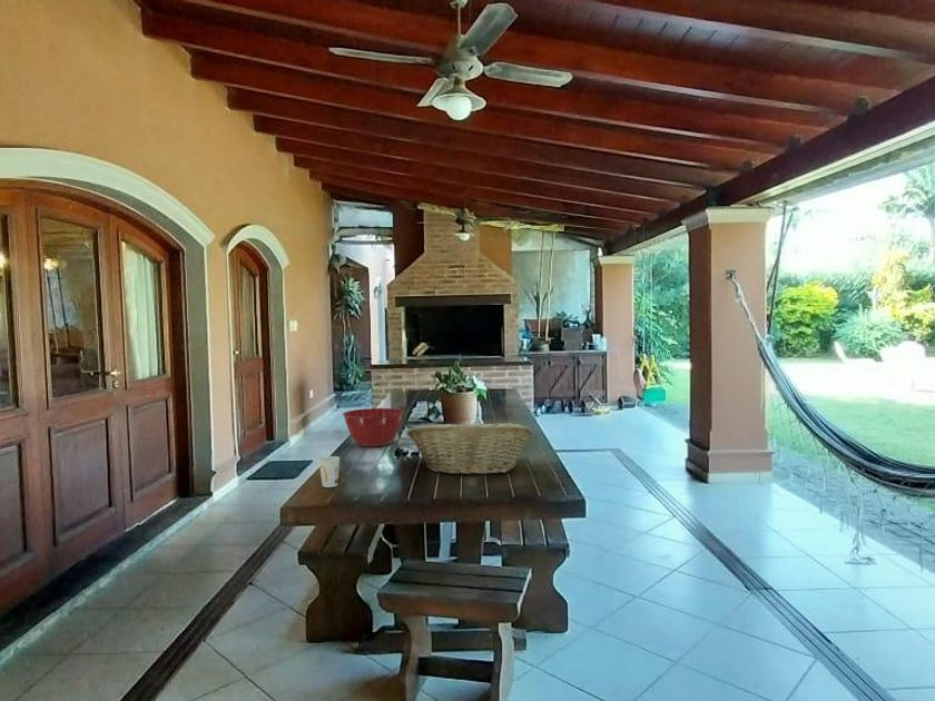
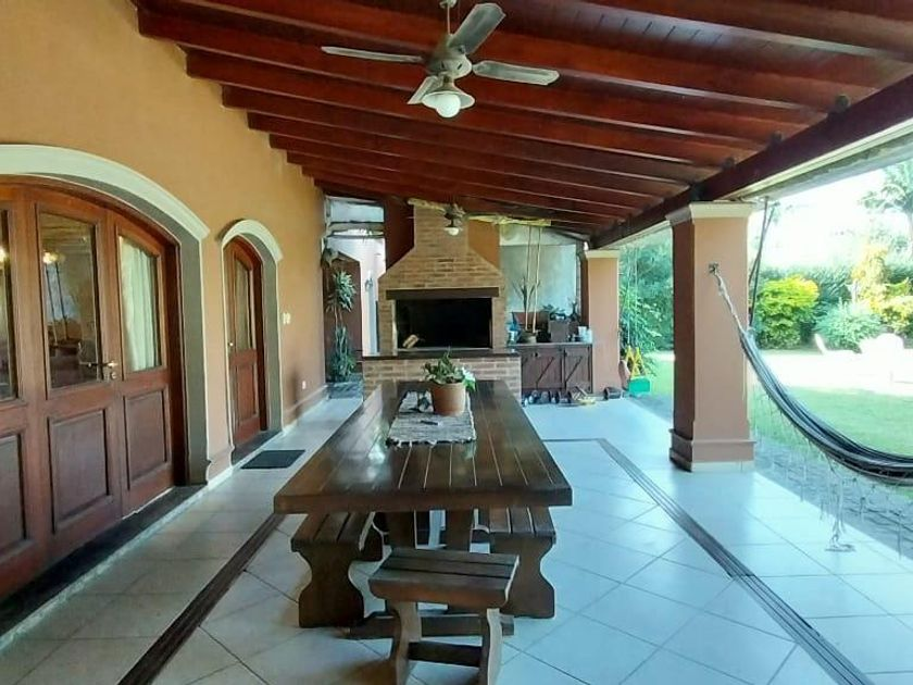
- mixing bowl [342,407,405,447]
- cup [317,455,342,488]
- fruit basket [406,419,533,476]
